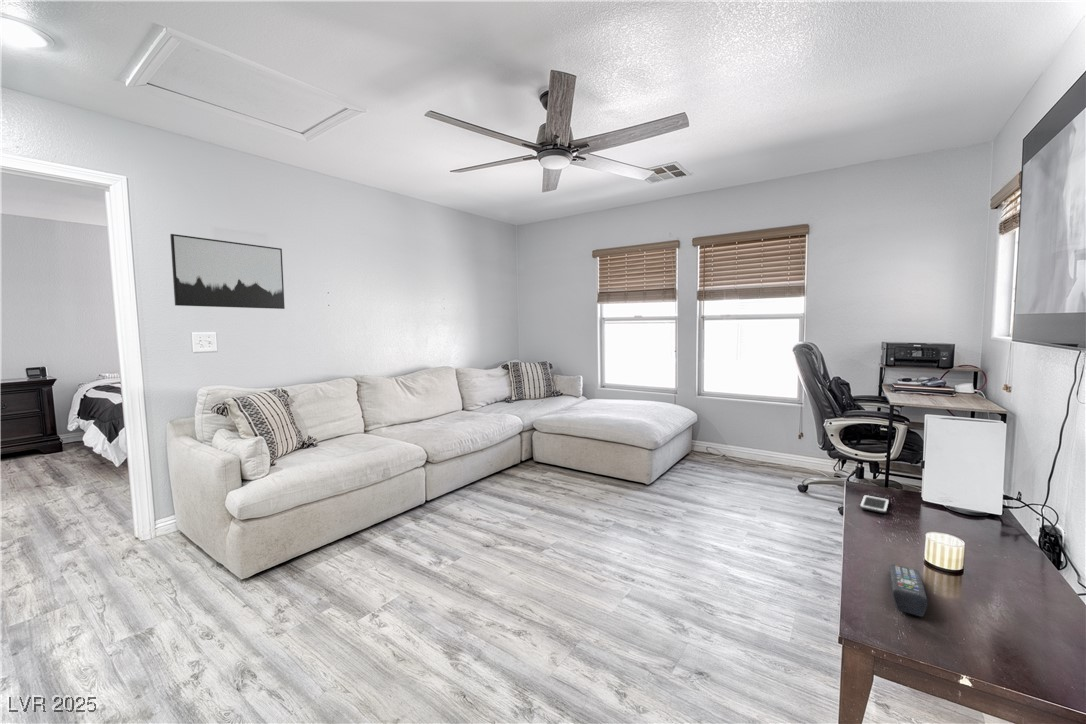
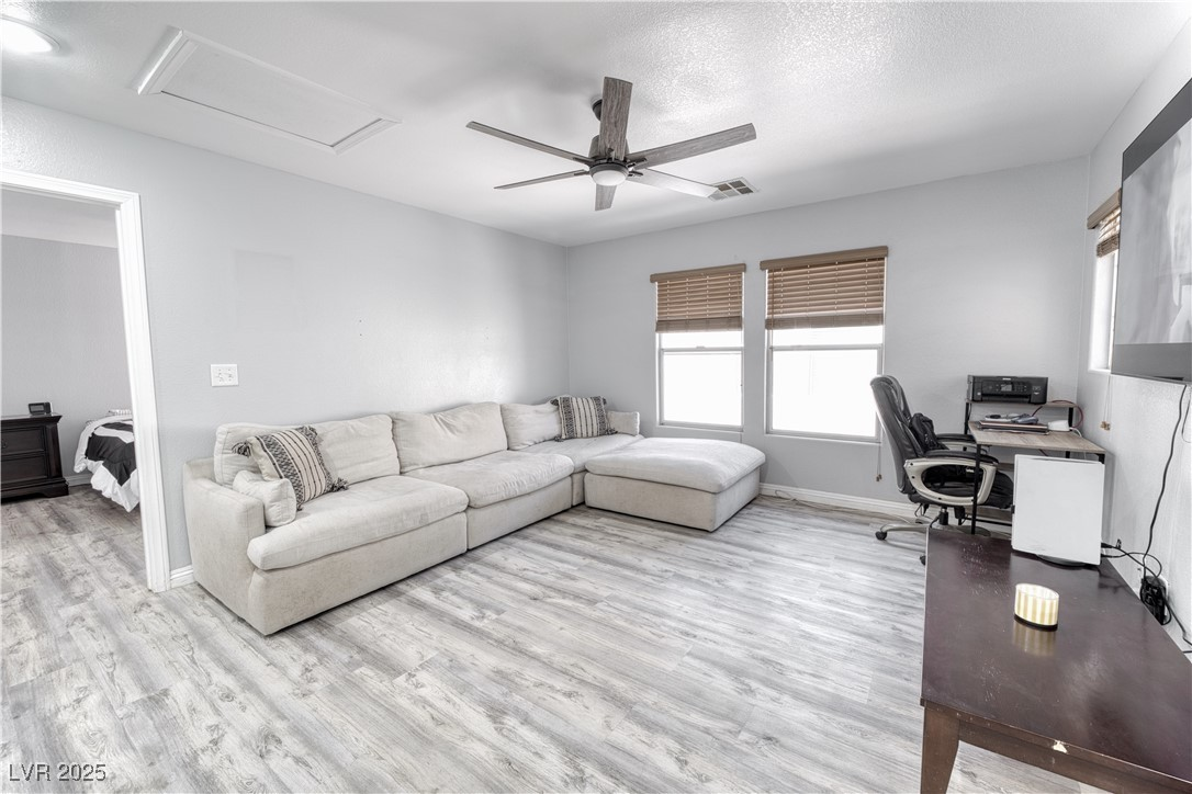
- cell phone [859,494,890,514]
- wall art [169,233,286,310]
- remote control [888,563,929,618]
